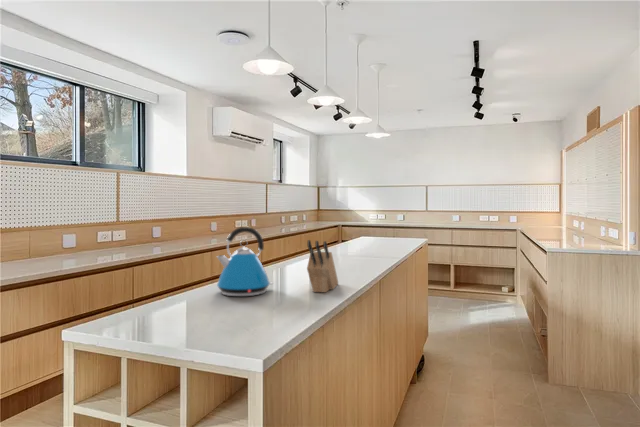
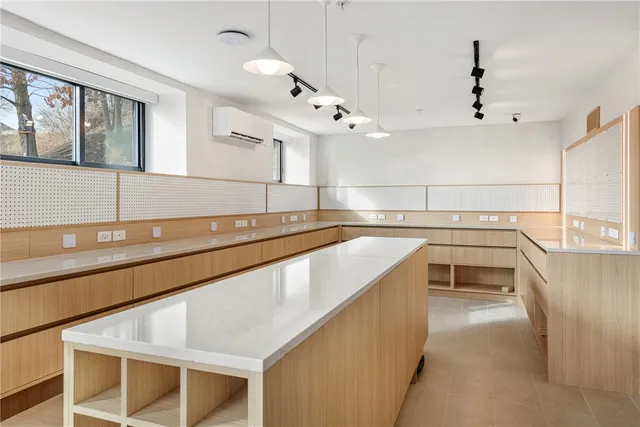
- kettle [215,226,274,297]
- knife block [306,239,339,293]
